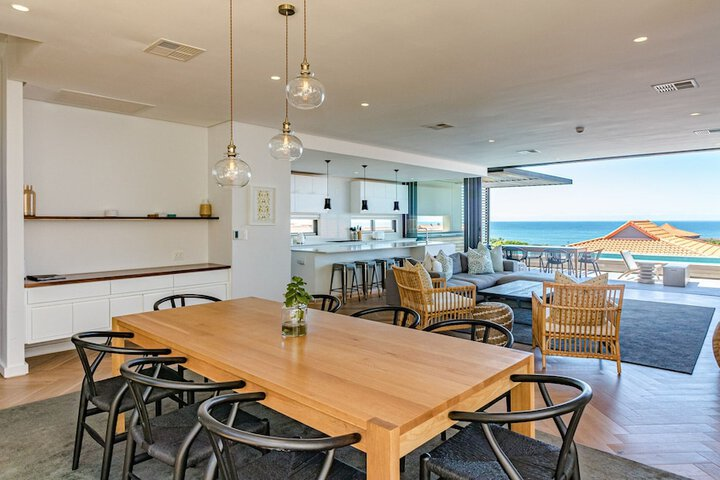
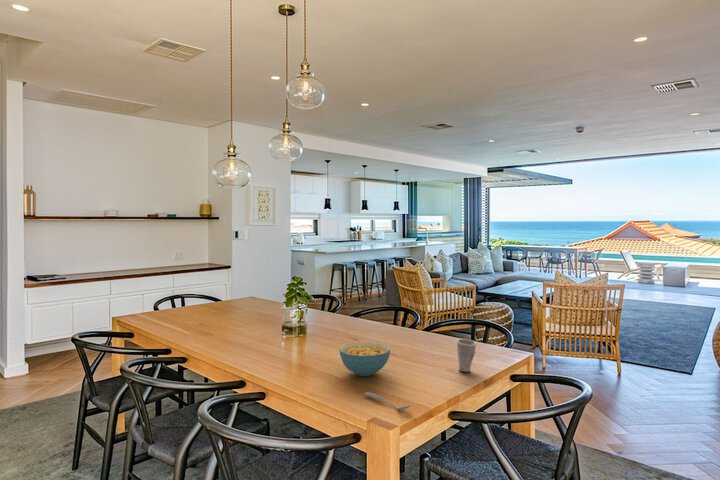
+ cereal bowl [338,341,391,377]
+ spoon [364,391,412,410]
+ cup [456,338,477,373]
